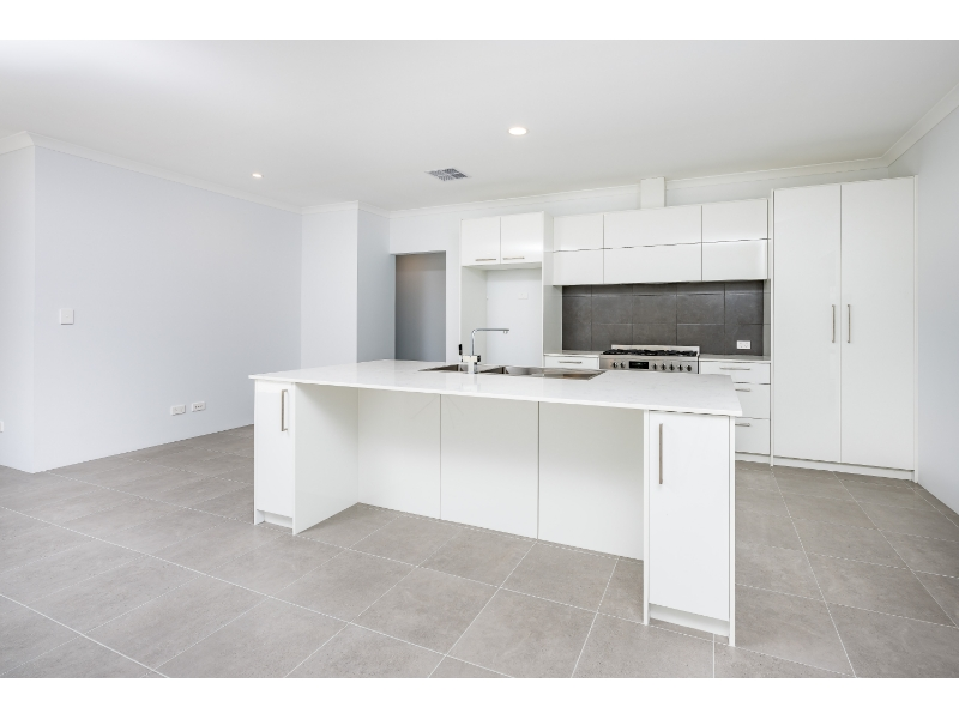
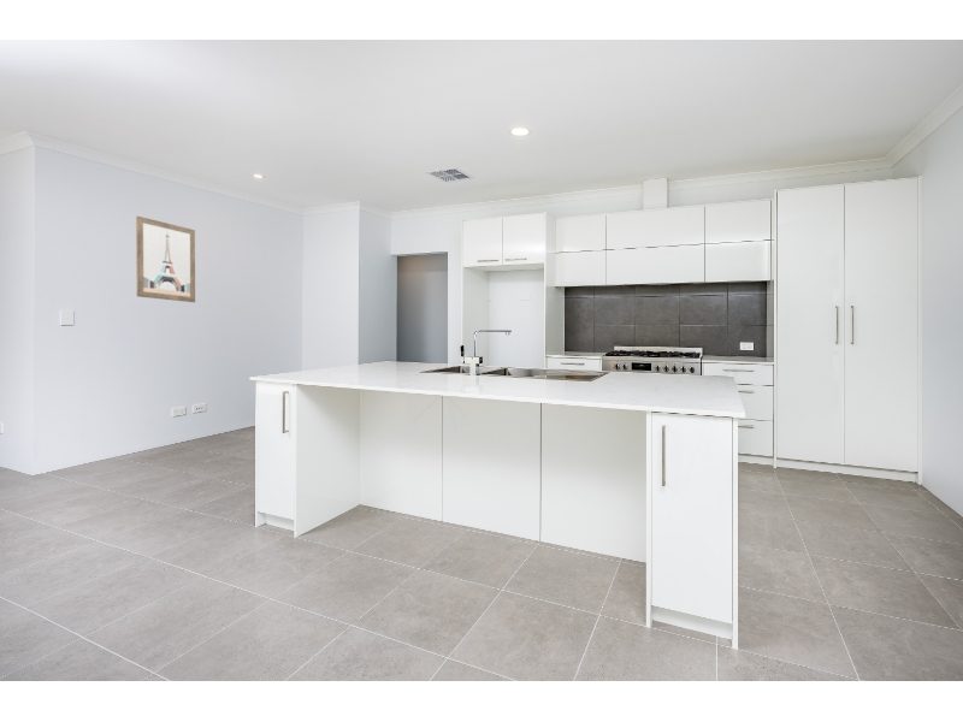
+ wall art [135,215,196,303]
